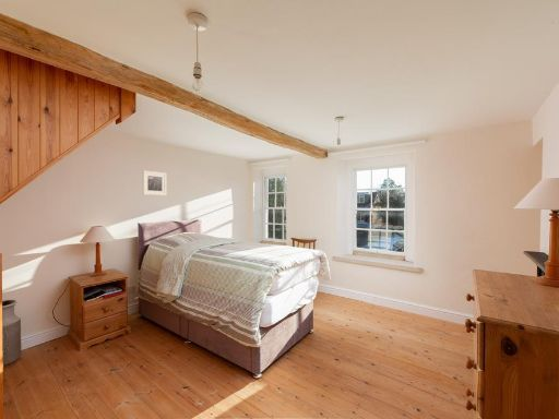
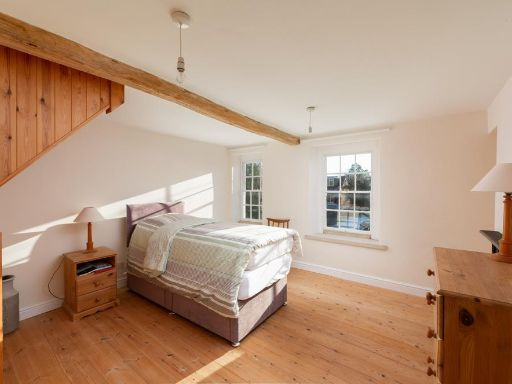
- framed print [142,170,167,196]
